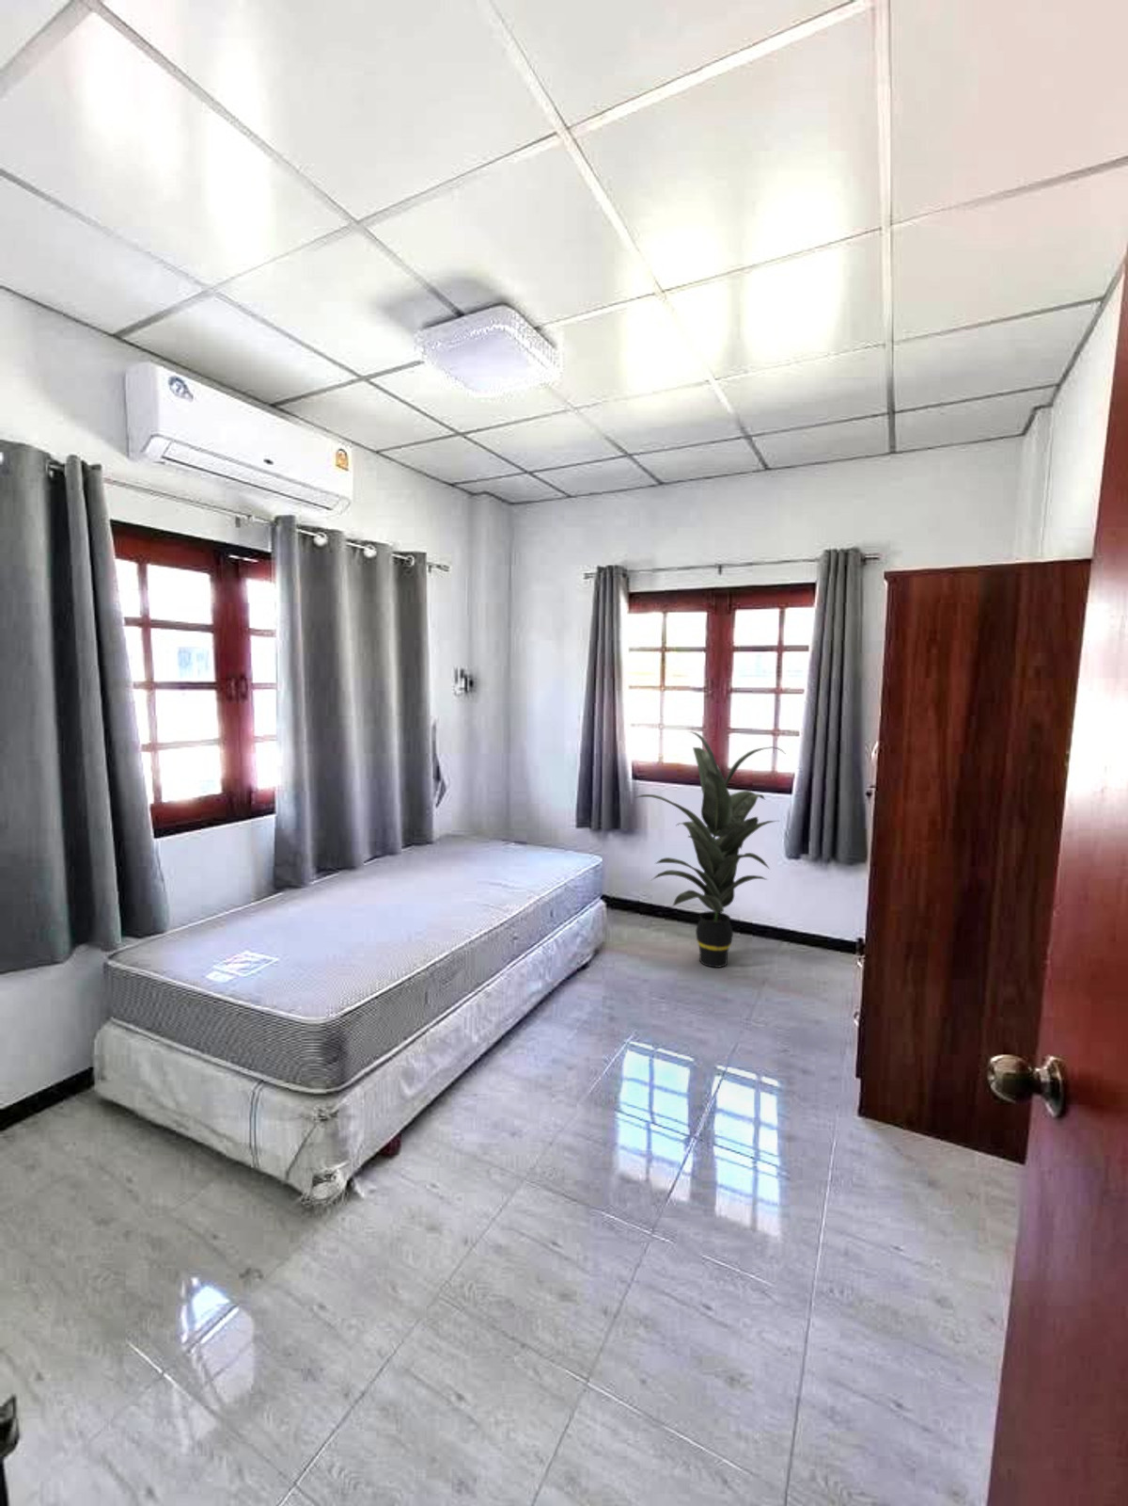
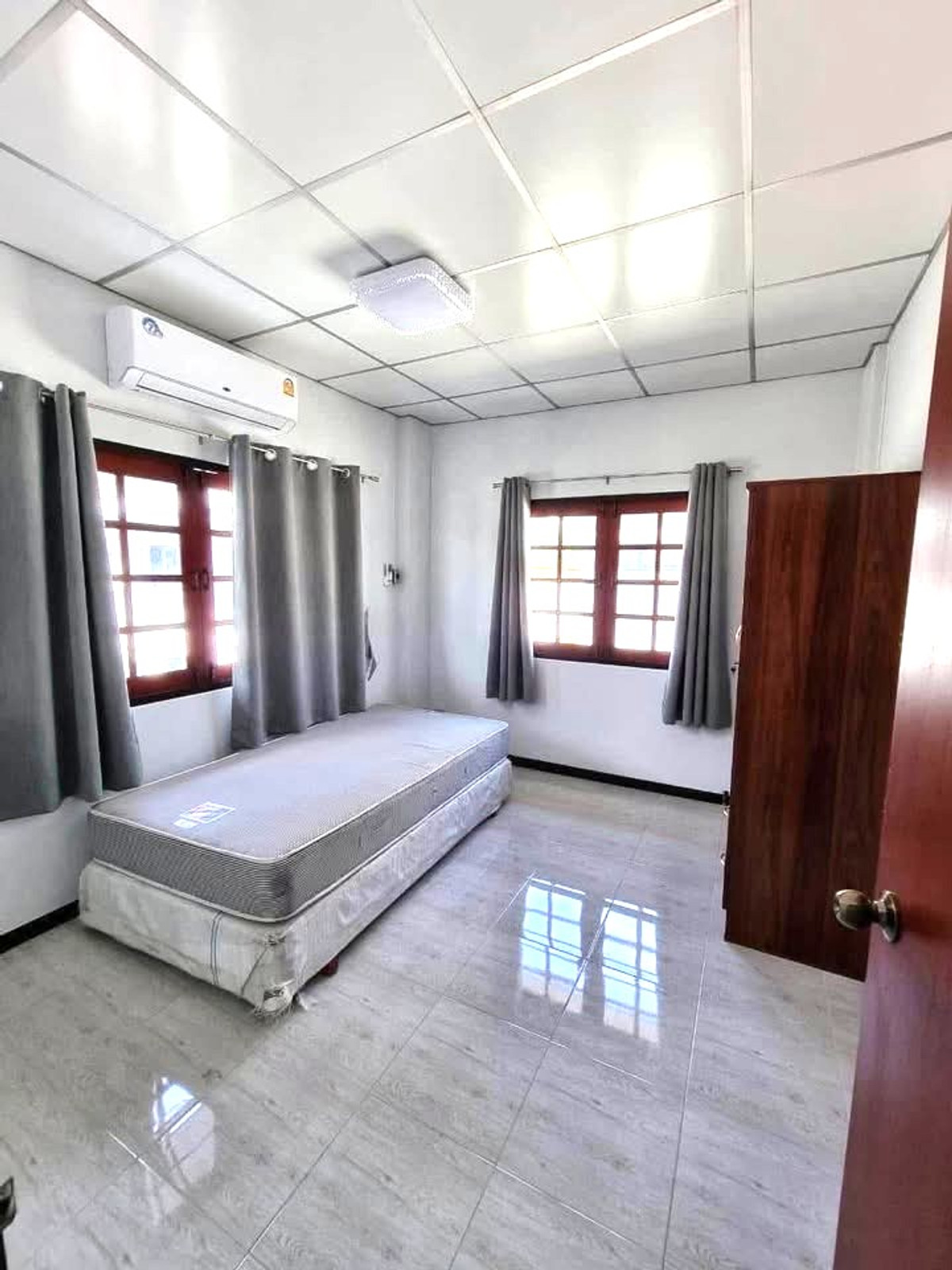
- indoor plant [632,730,786,969]
